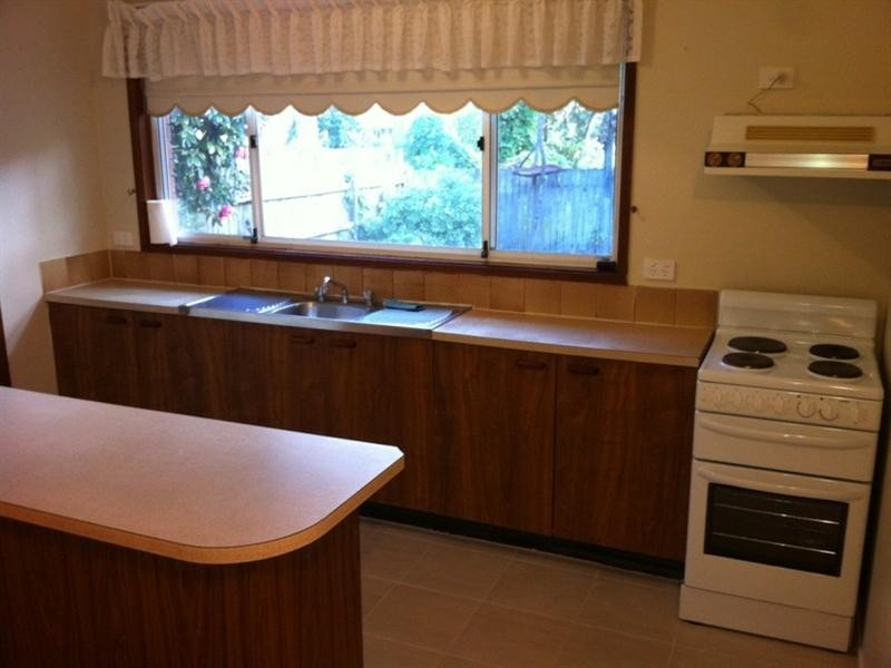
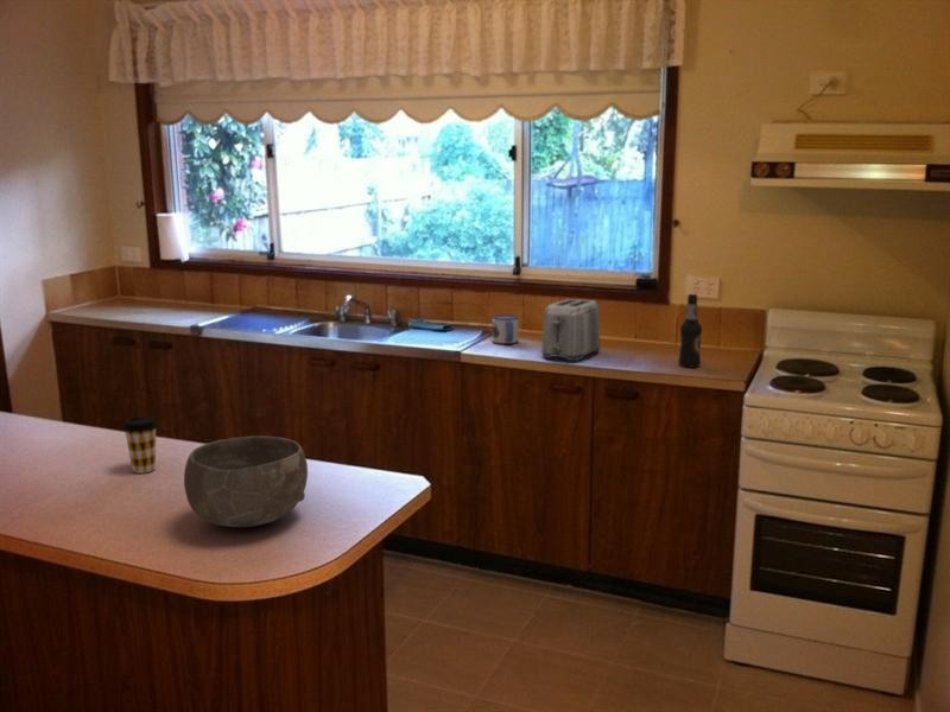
+ bottle [678,293,703,368]
+ mug [492,313,520,345]
+ coffee cup [121,415,159,475]
+ bowl [183,434,309,528]
+ toaster [540,298,602,362]
